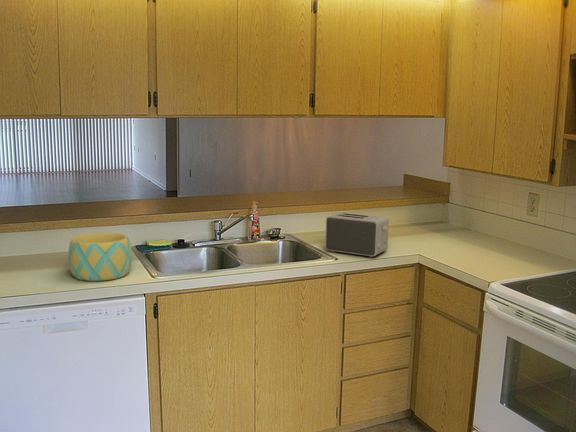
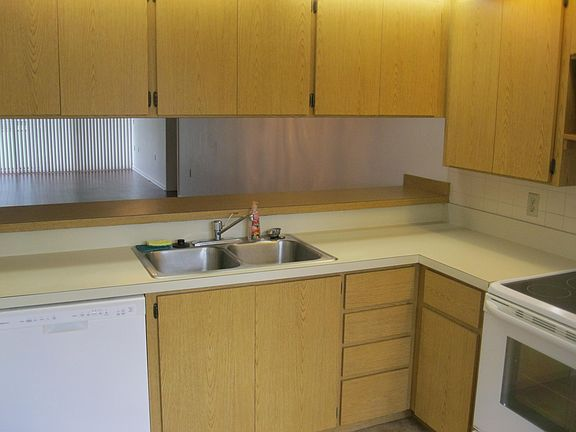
- bowl [67,232,133,282]
- toaster [324,211,390,258]
